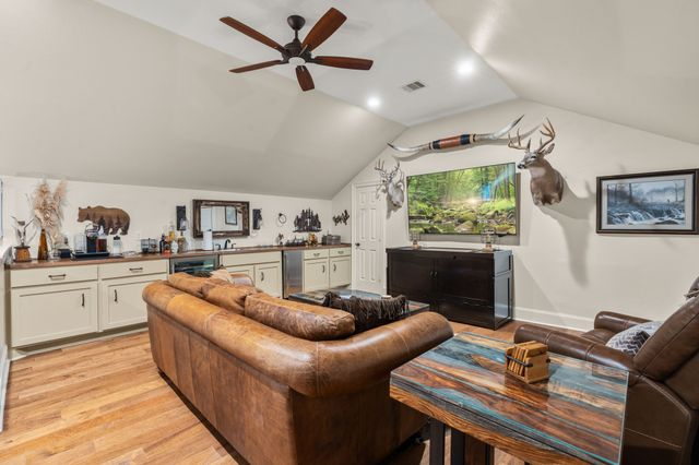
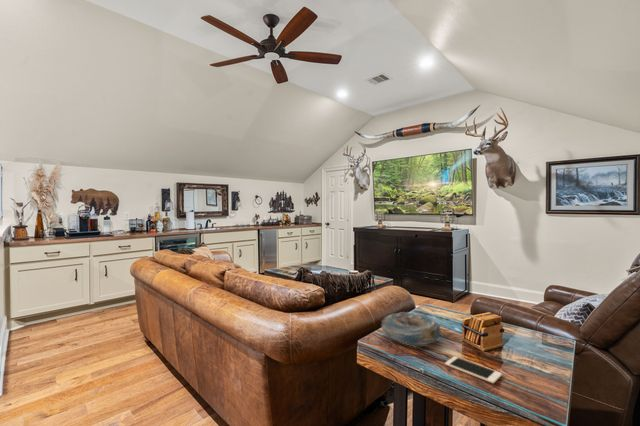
+ decorative bowl [380,311,442,347]
+ cell phone [444,355,503,384]
